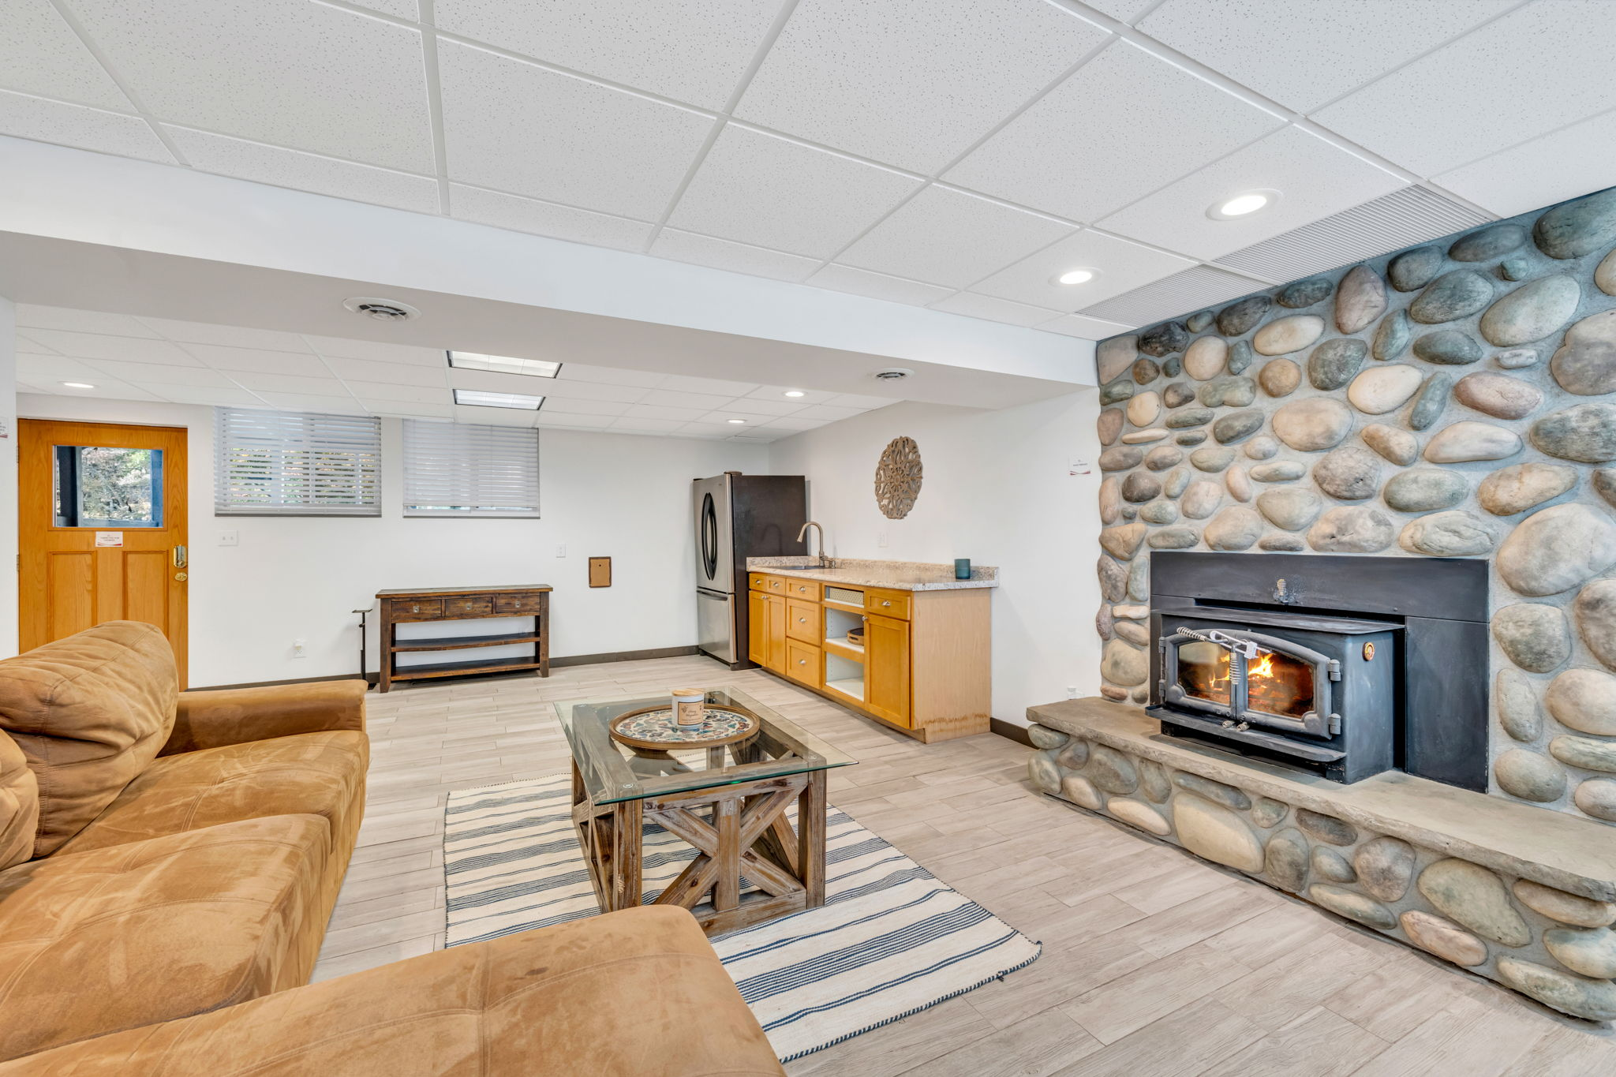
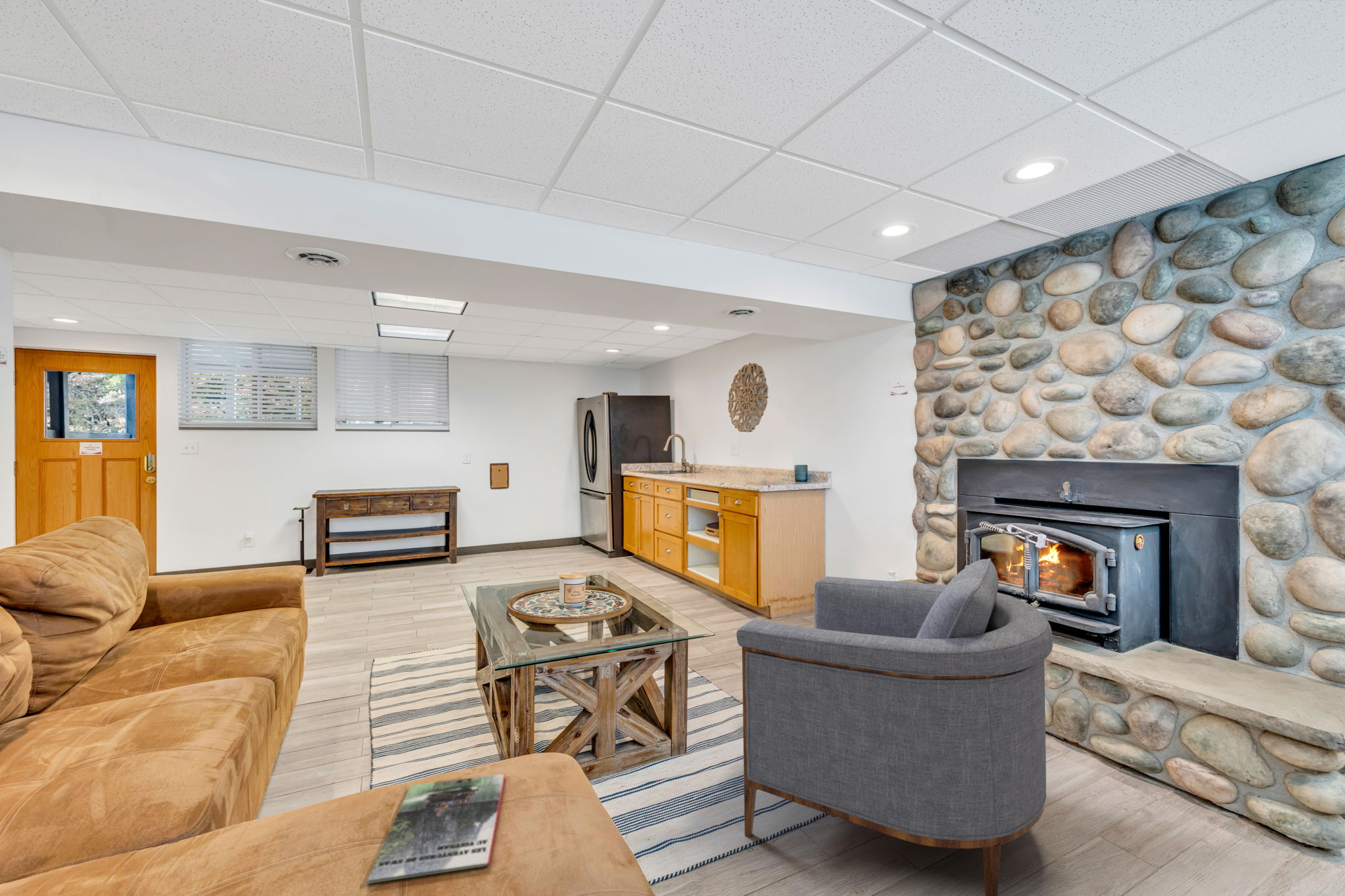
+ magazine [366,773,506,884]
+ armchair [736,558,1053,896]
